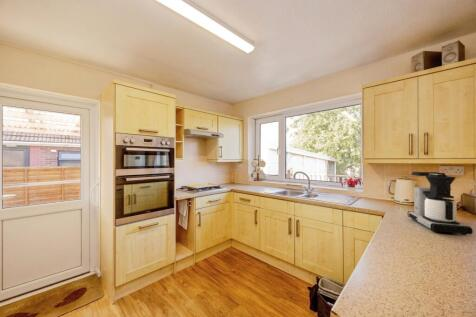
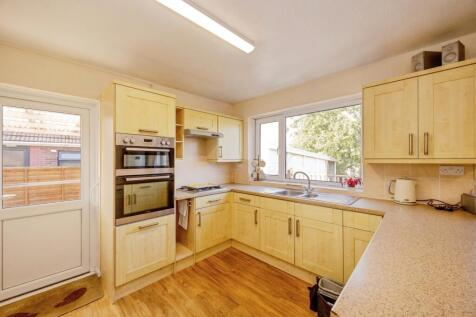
- coffee maker [407,171,473,236]
